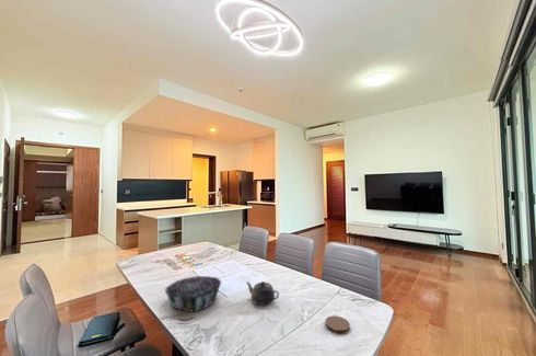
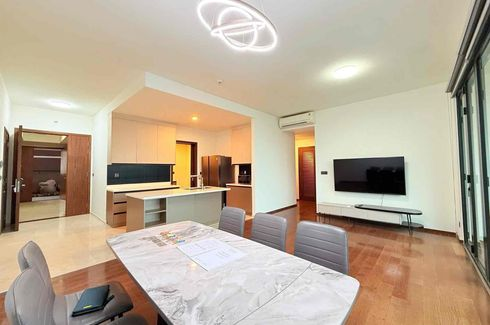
- coaster [324,314,351,335]
- decorative bowl [164,275,222,313]
- teapot [245,280,280,307]
